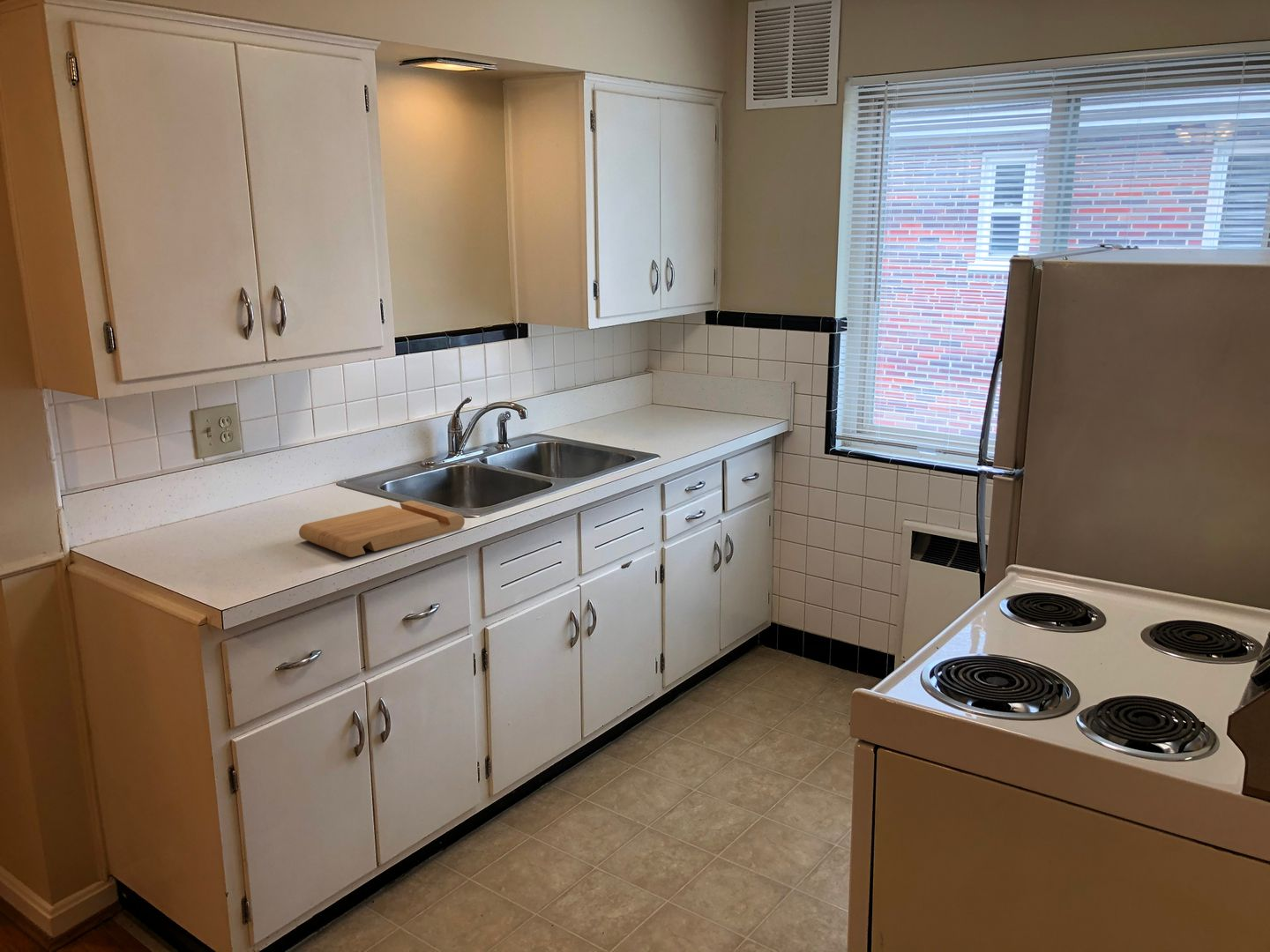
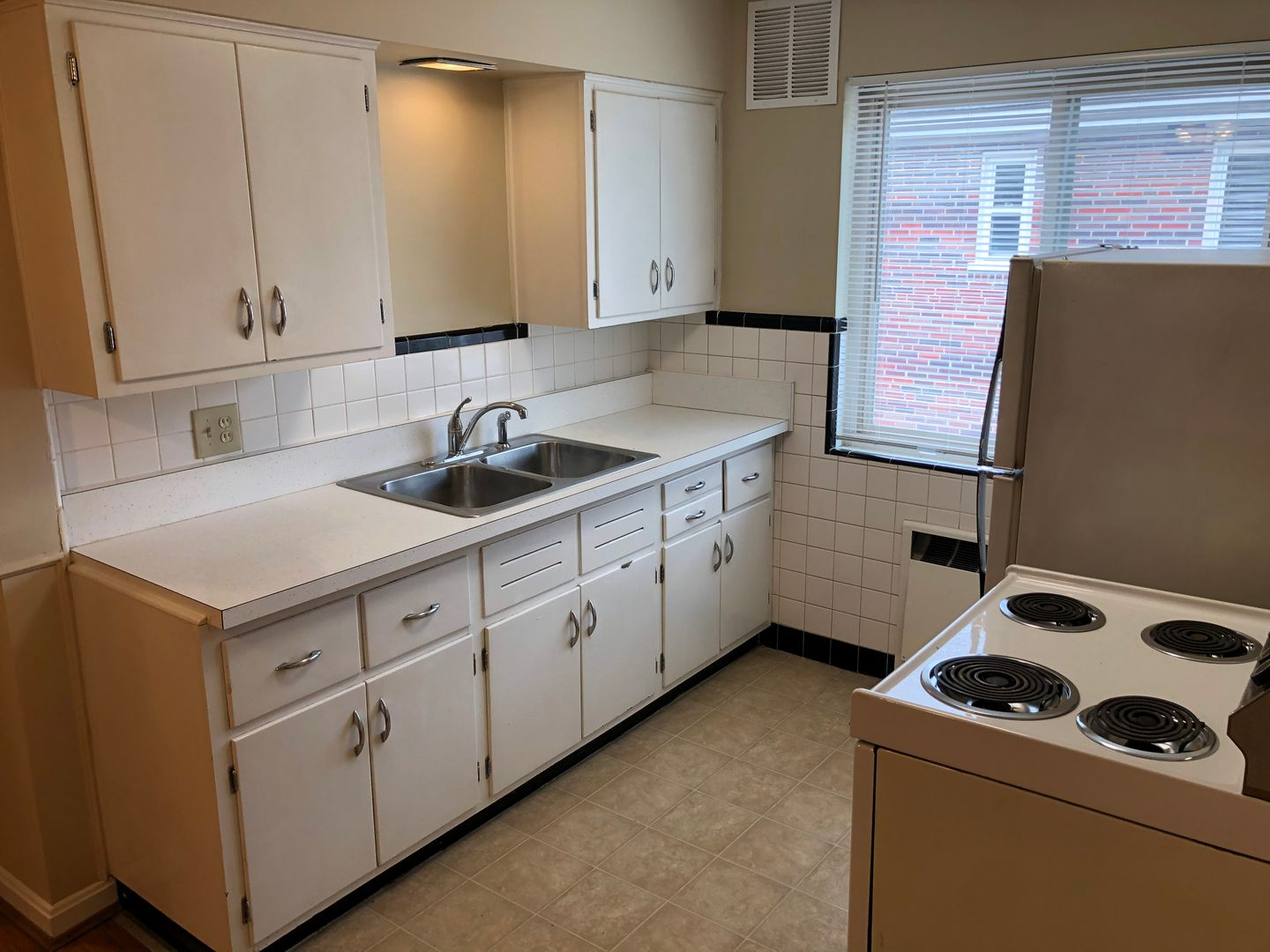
- cutting board [298,500,466,558]
